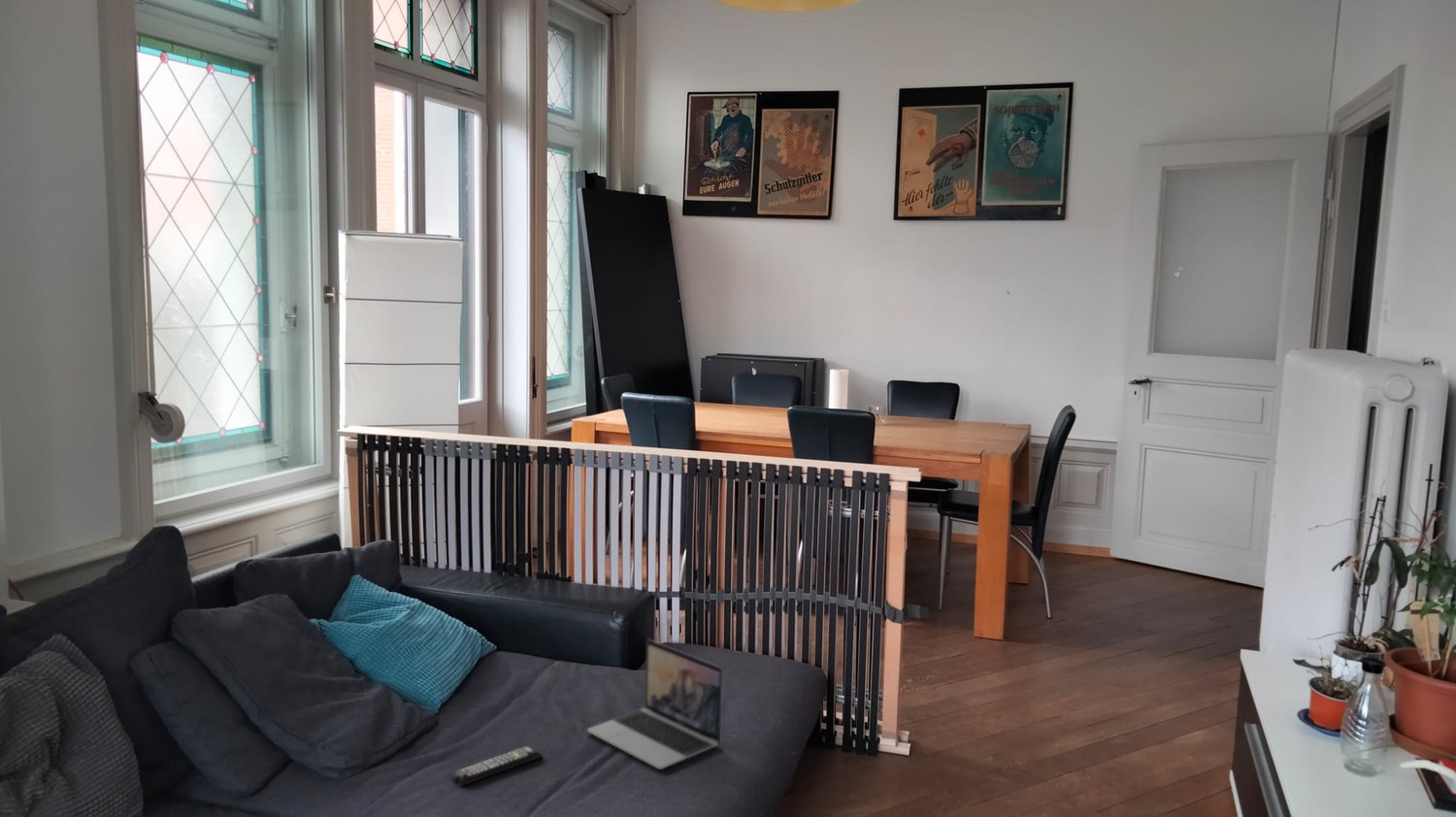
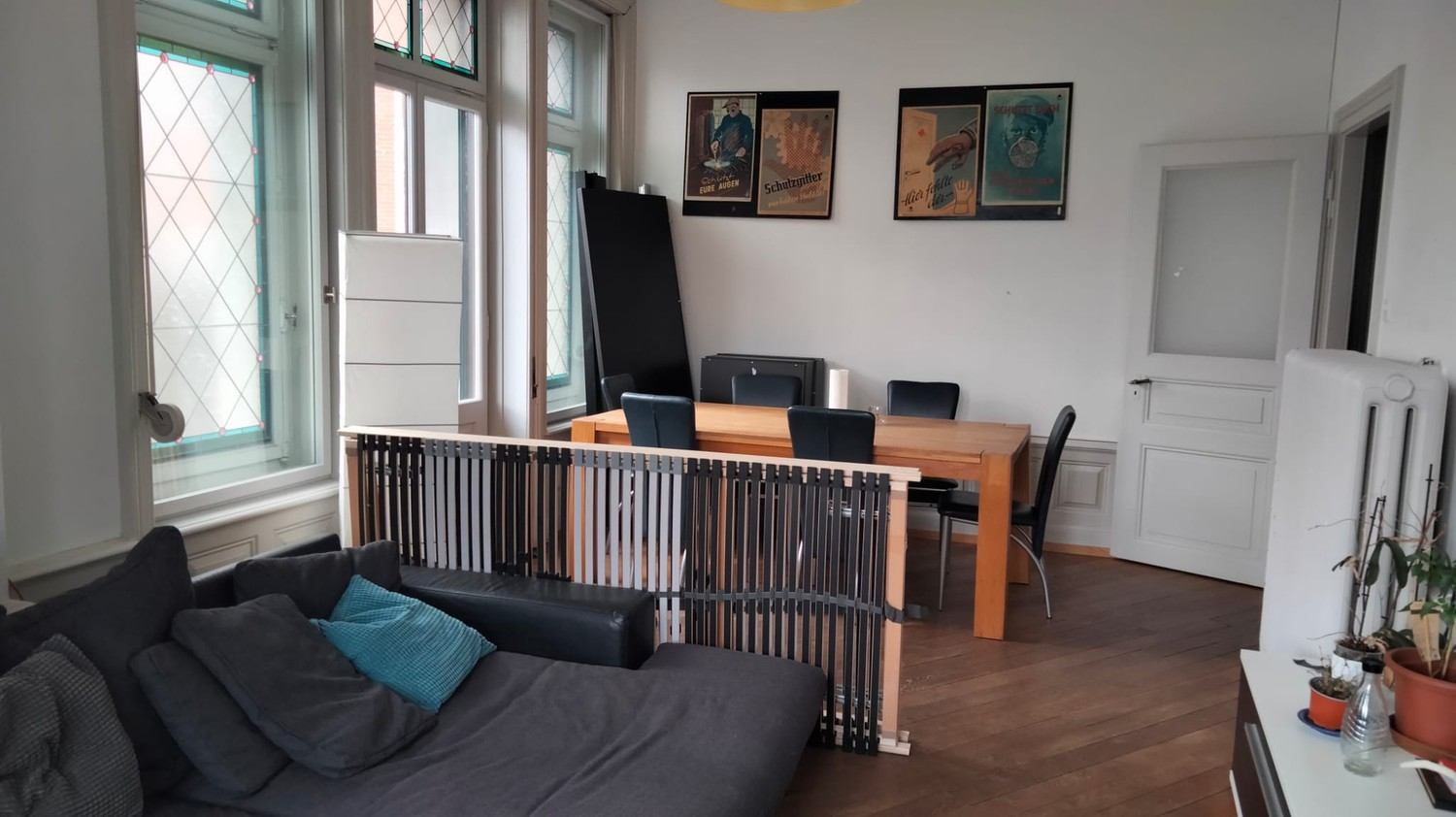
- laptop [586,638,723,770]
- remote control [451,745,544,787]
